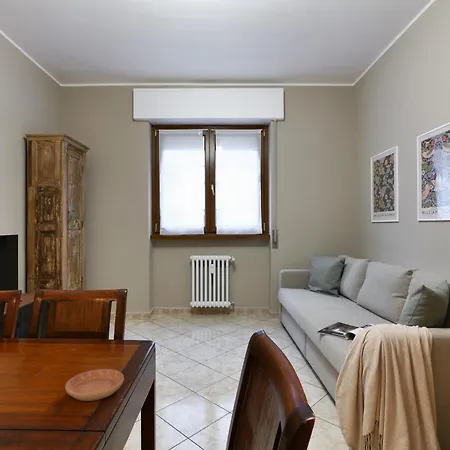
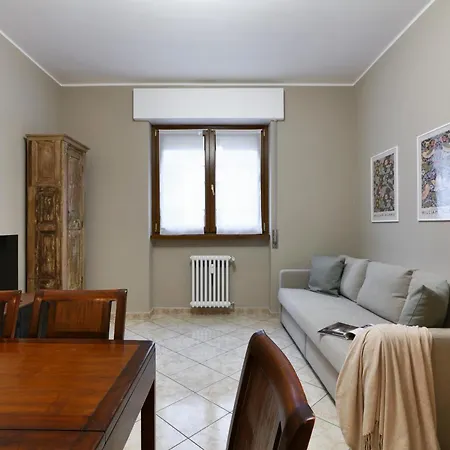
- saucer [64,368,125,402]
